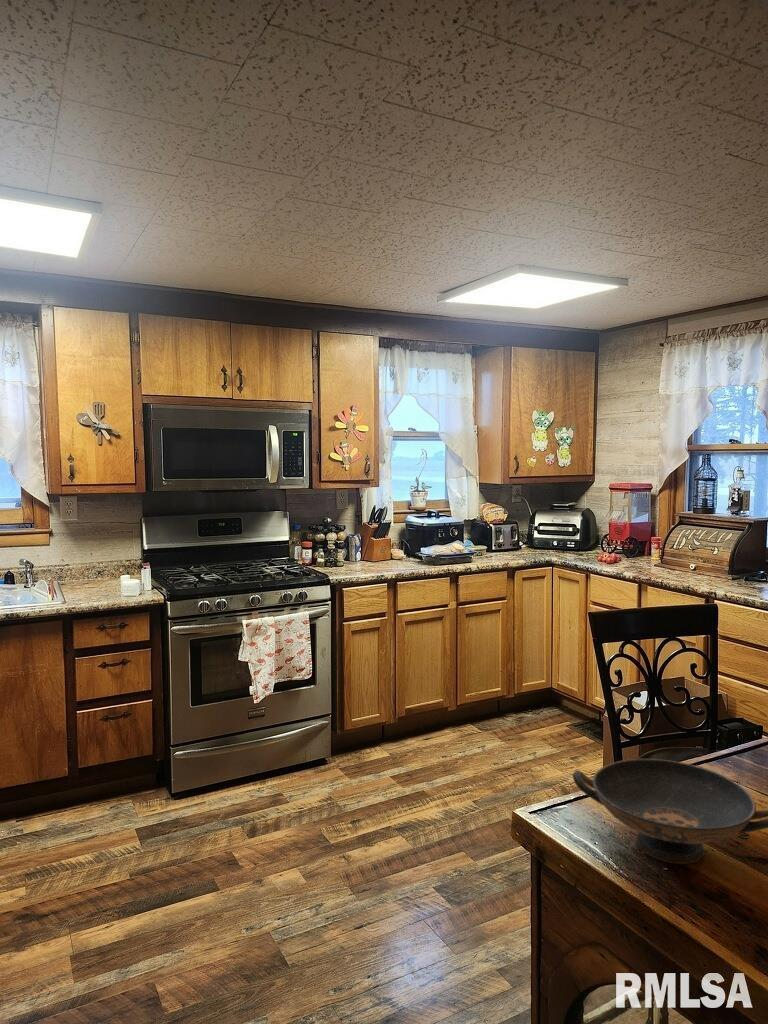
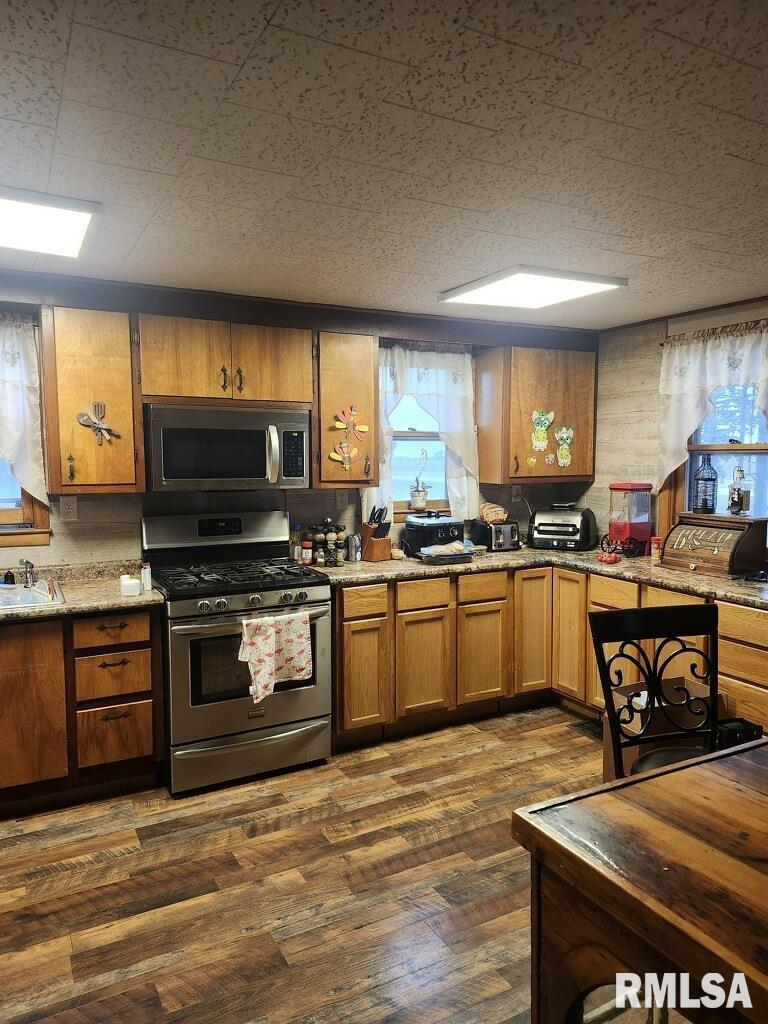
- decorative bowl [572,758,768,865]
